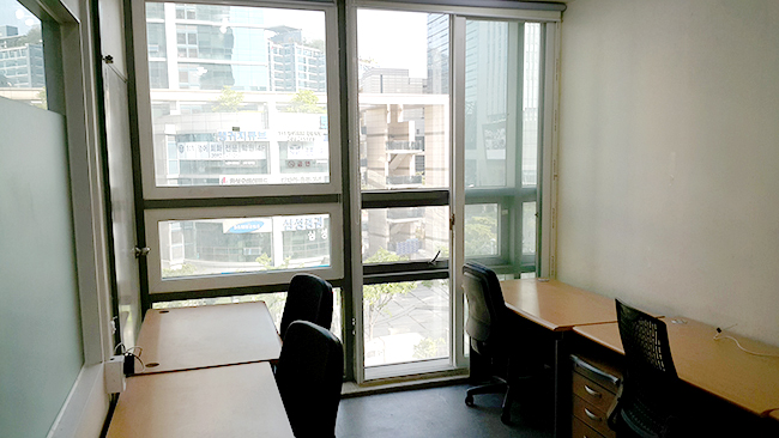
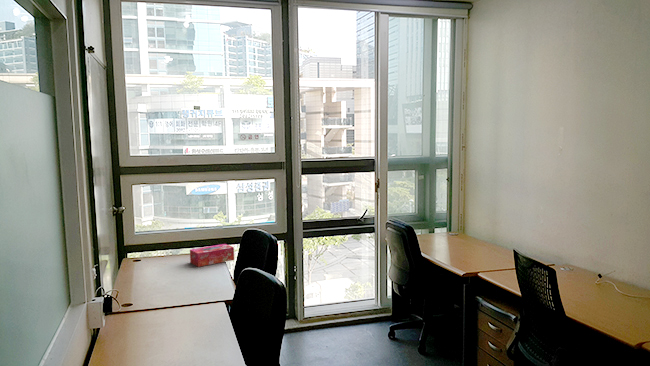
+ tissue box [189,243,235,268]
